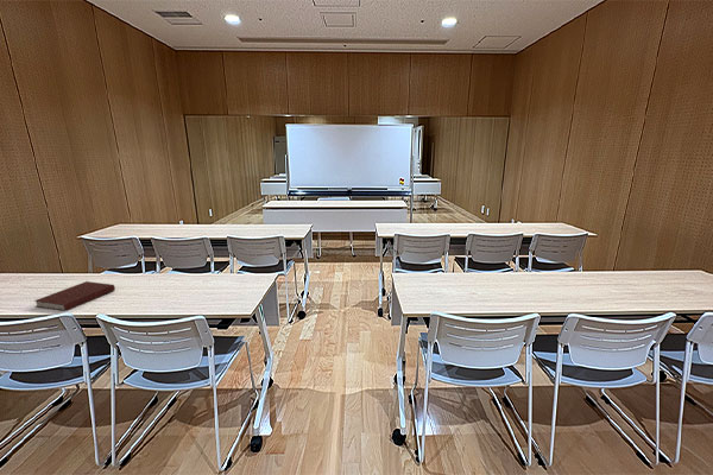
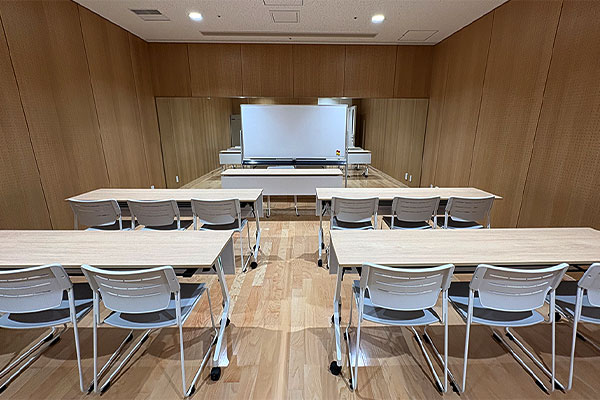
- notebook [33,280,116,312]
